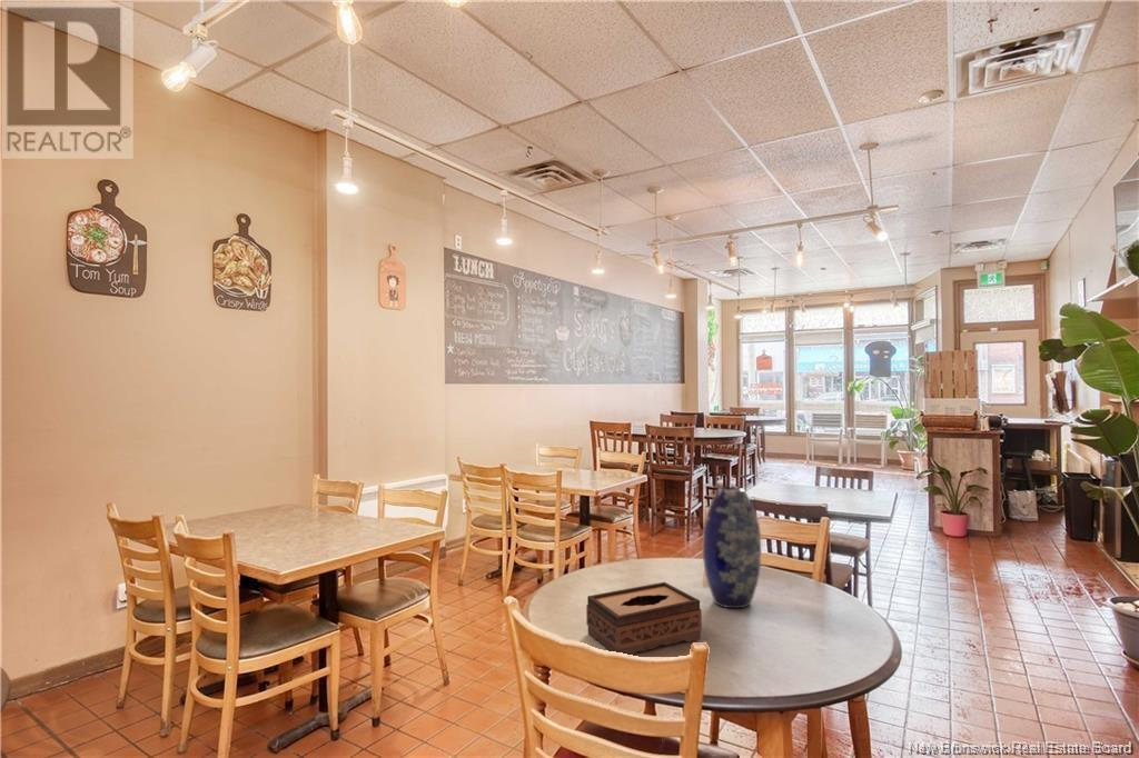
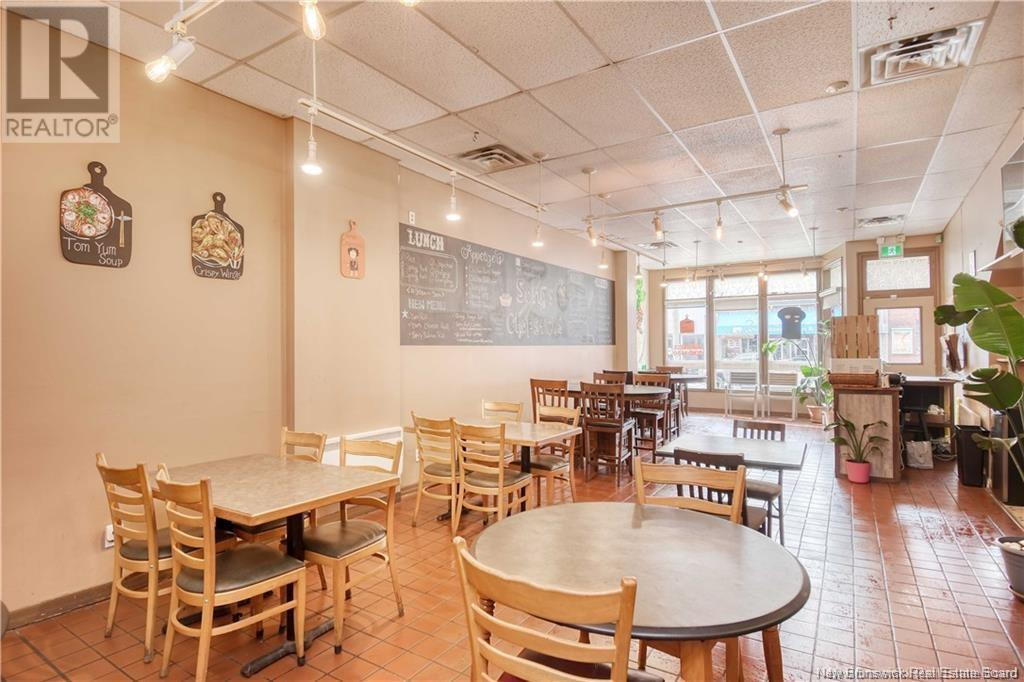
- tissue box [585,581,703,656]
- vase [702,486,762,609]
